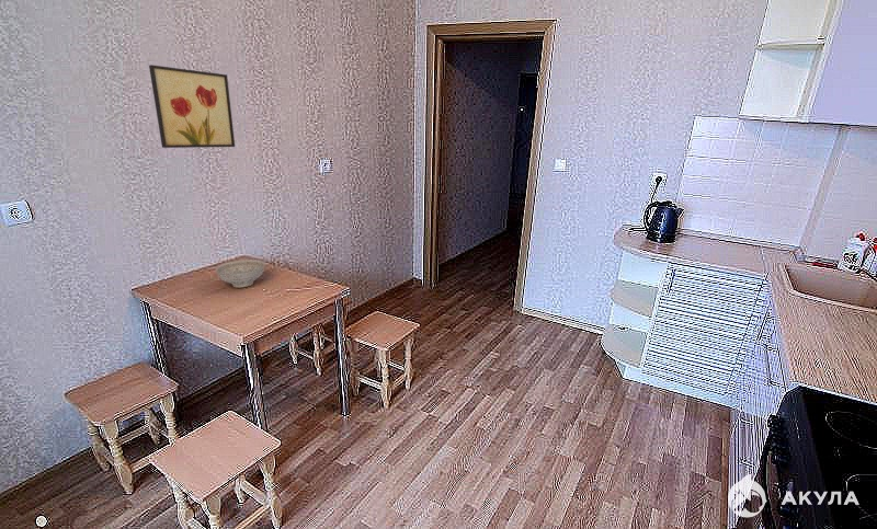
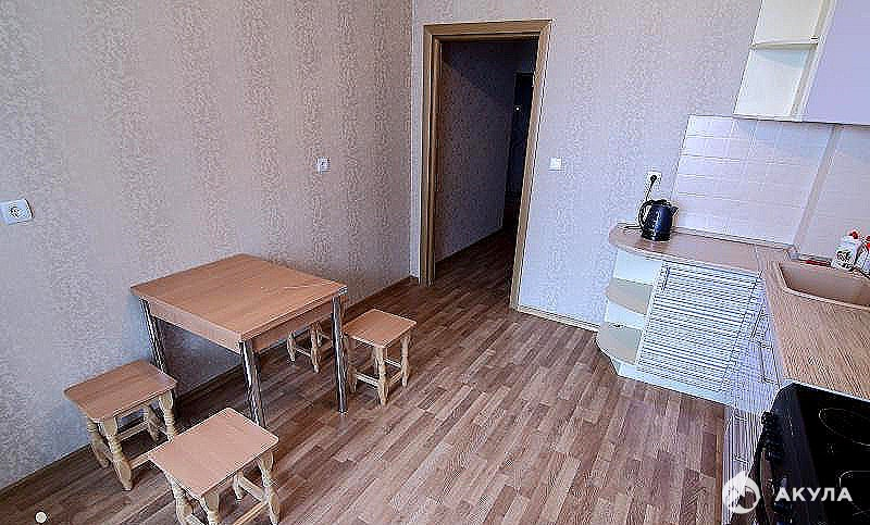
- decorative bowl [215,258,266,289]
- wall art [148,64,236,149]
